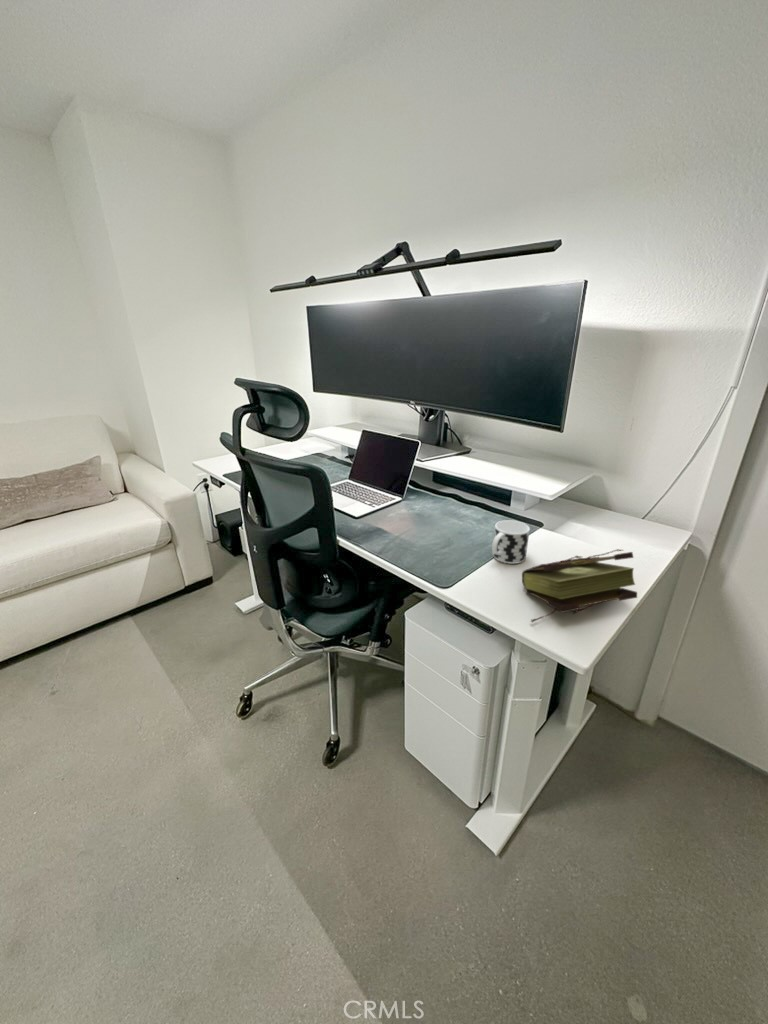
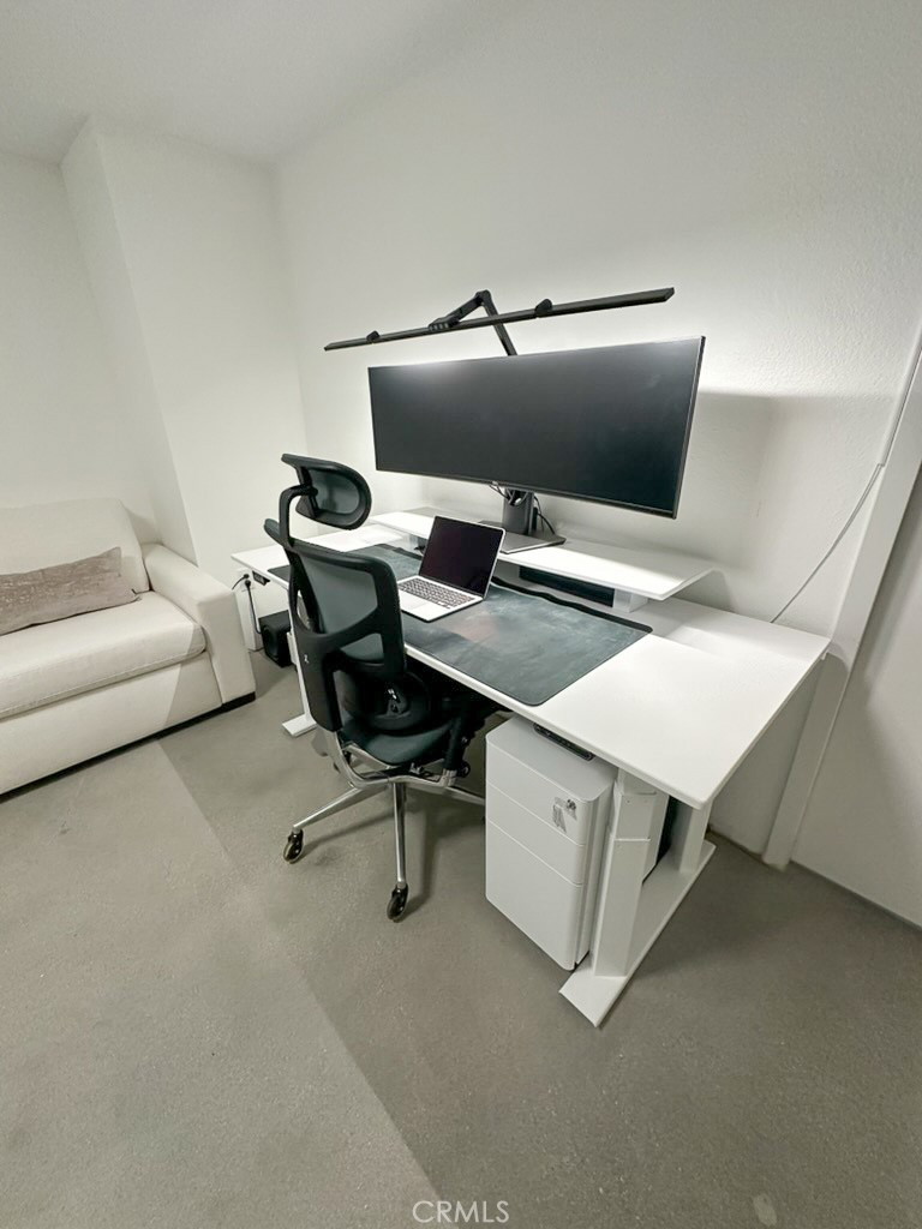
- book [521,548,638,623]
- cup [491,519,531,565]
